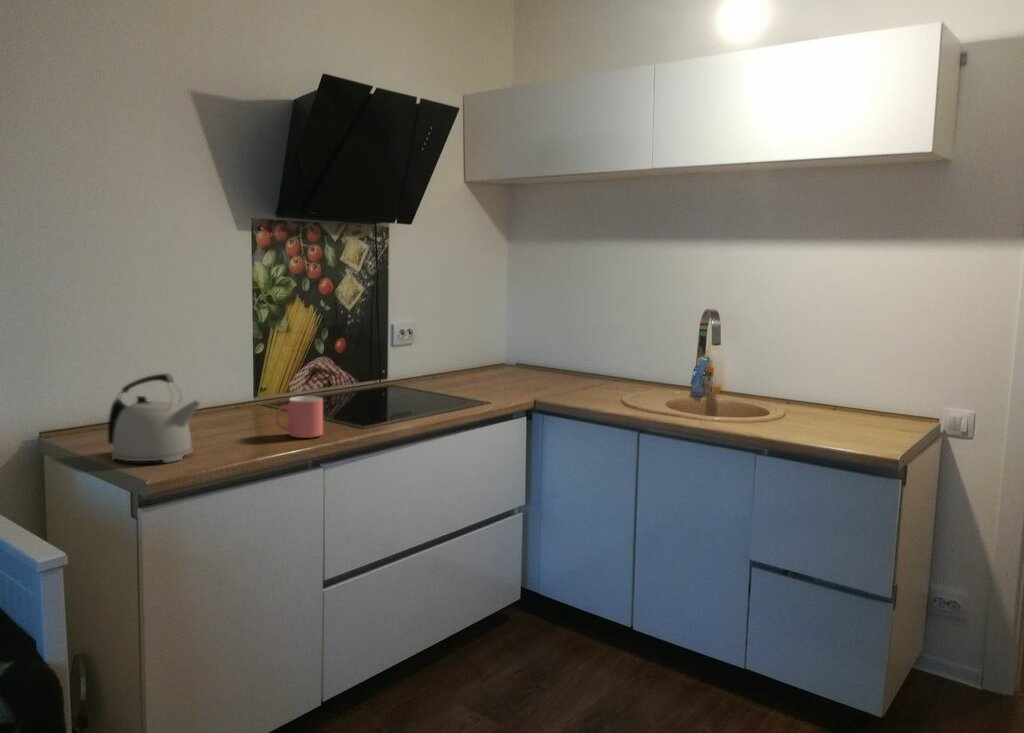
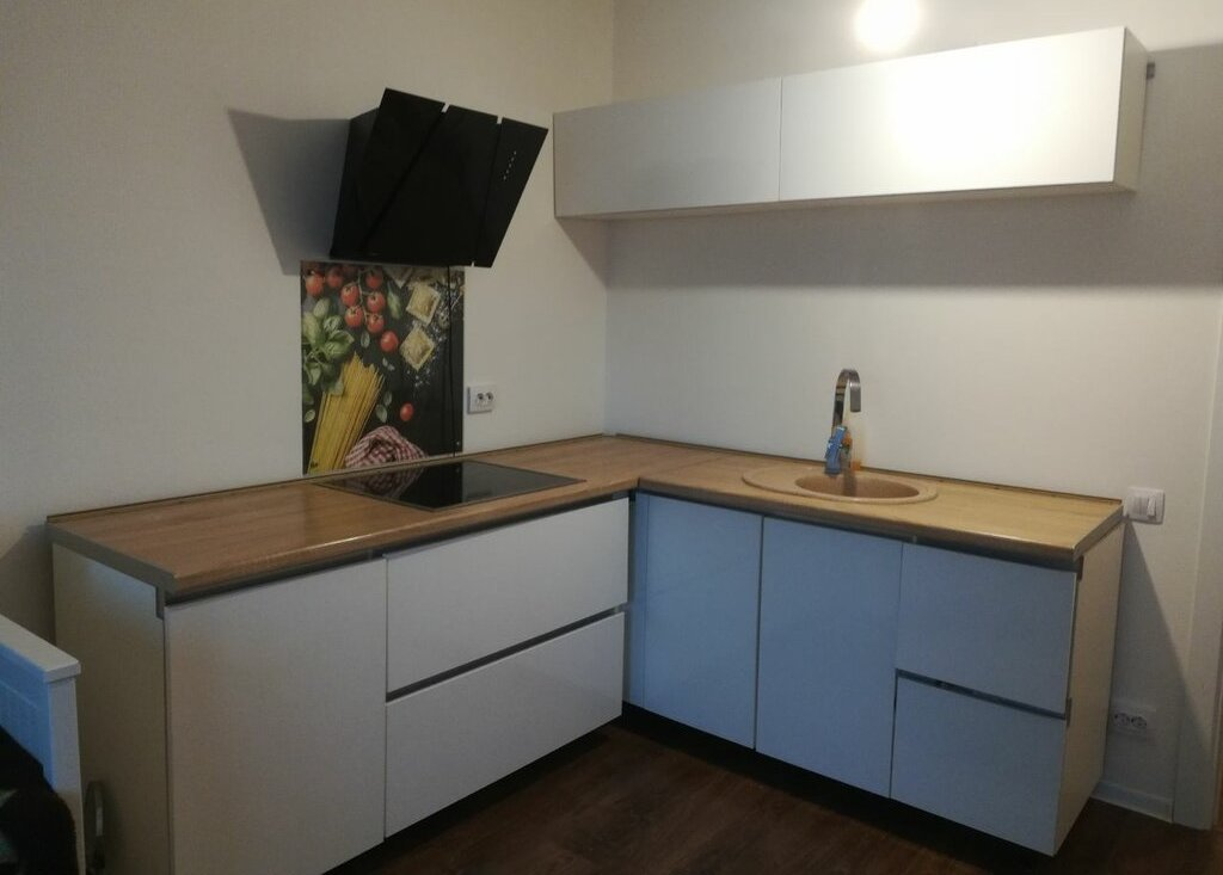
- kettle [107,373,202,464]
- mug [274,395,324,439]
